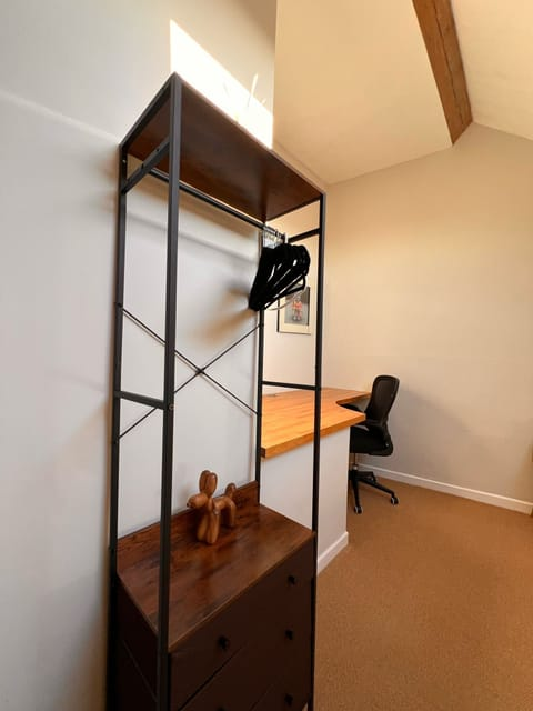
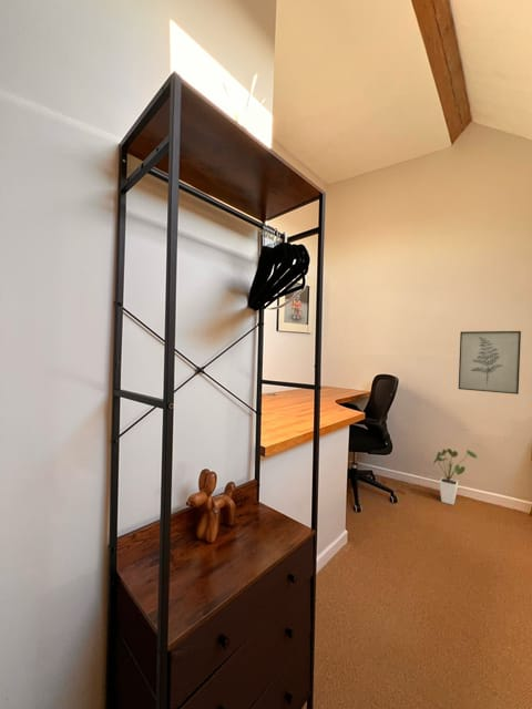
+ wall art [458,330,522,395]
+ house plant [432,448,479,506]
